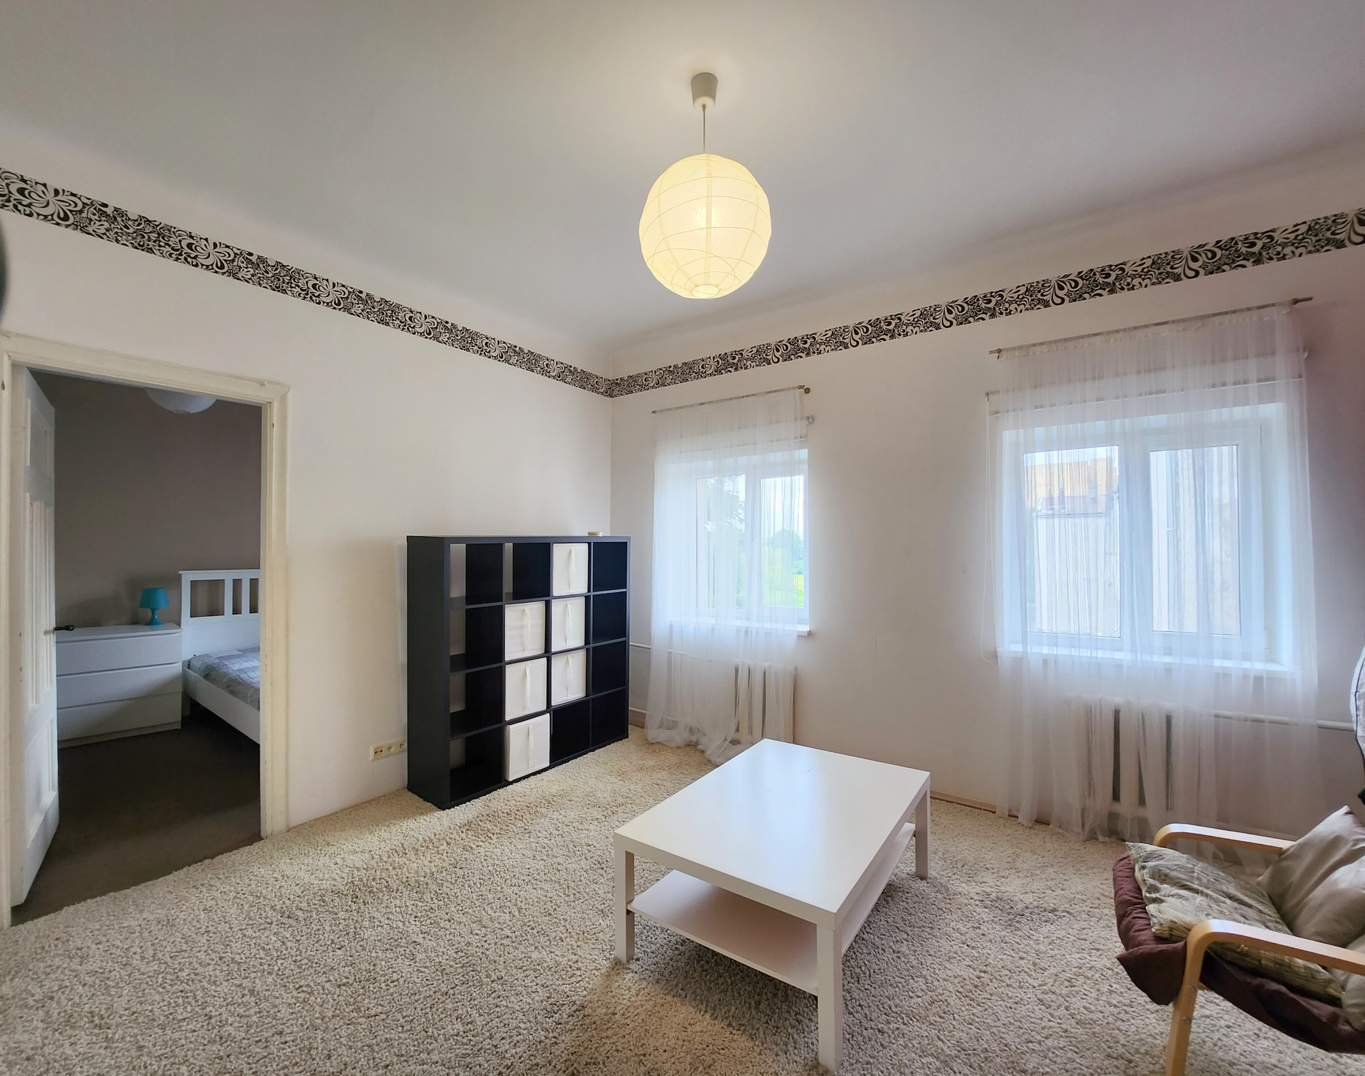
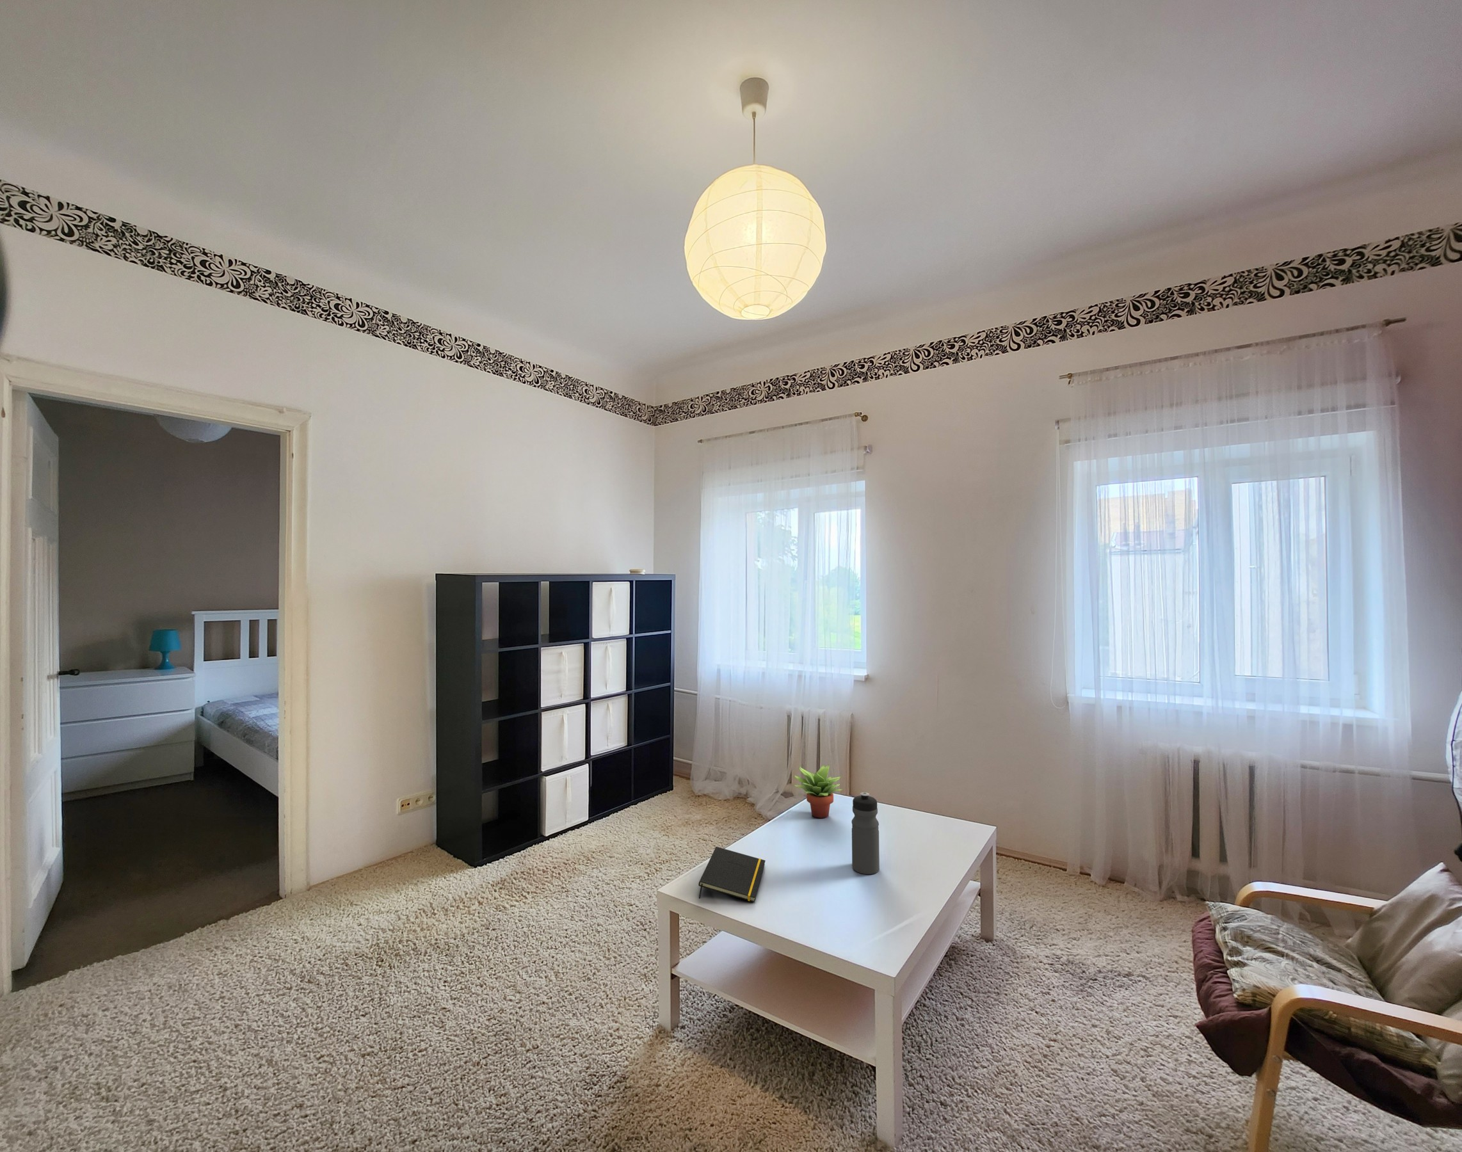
+ succulent plant [793,764,843,819]
+ notepad [698,846,767,903]
+ water bottle [851,791,881,874]
